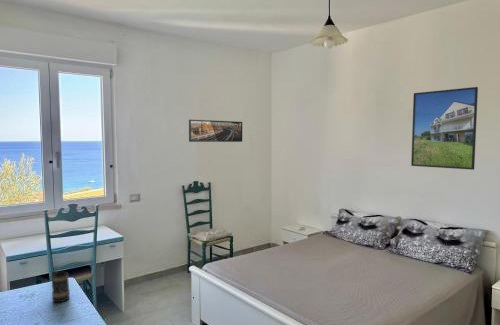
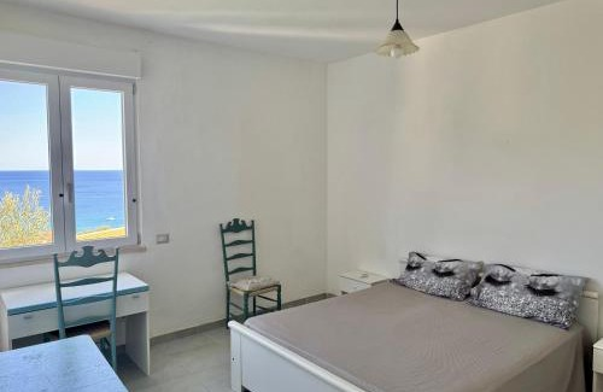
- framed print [410,86,479,171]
- mug [51,270,71,304]
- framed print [188,119,243,143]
